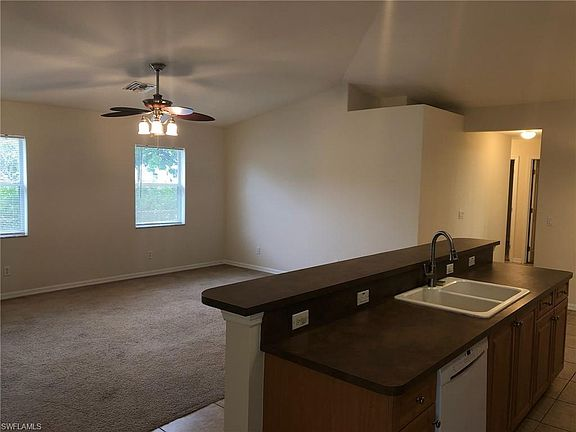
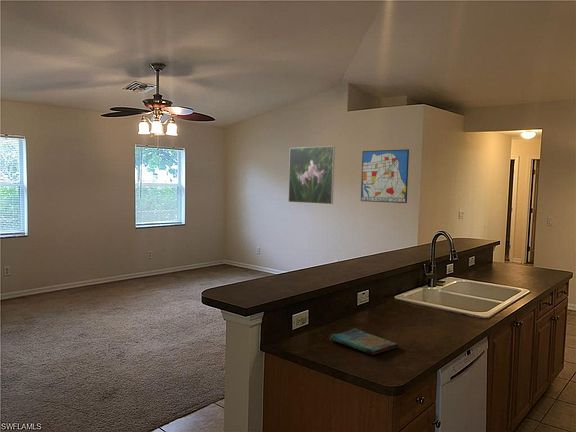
+ dish towel [329,328,400,356]
+ wall art [360,148,410,204]
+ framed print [287,145,336,205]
